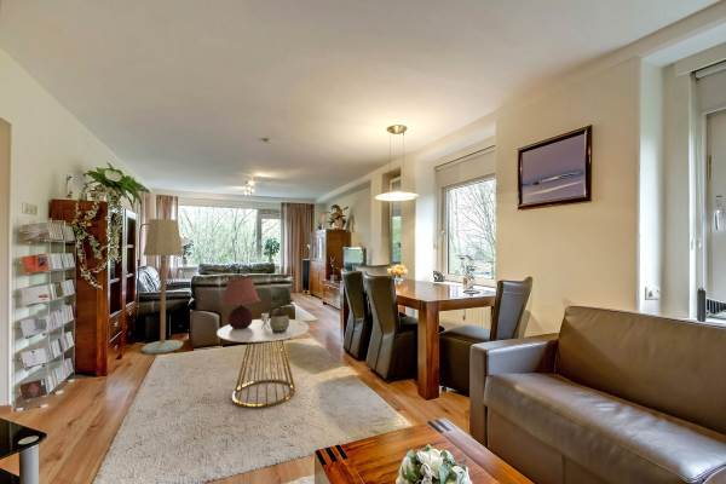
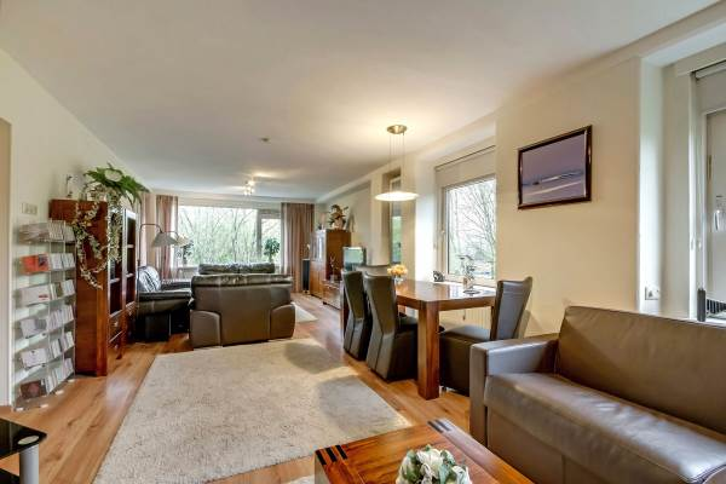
- floor lamp [140,218,184,355]
- side table [215,312,310,409]
- table lamp [219,276,261,329]
- potted plant [270,284,290,333]
